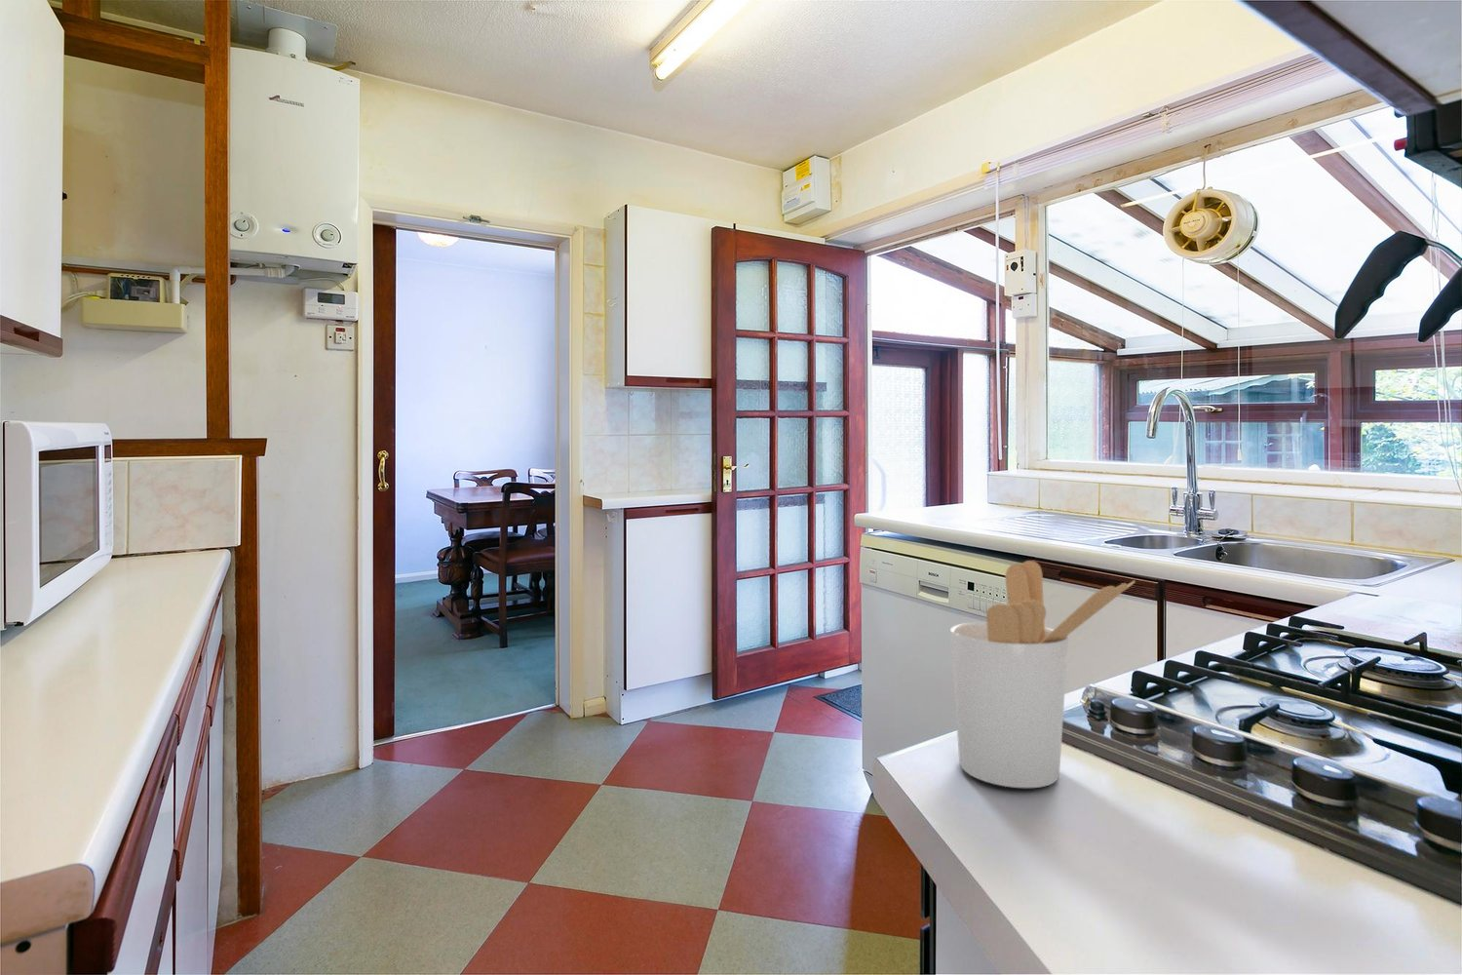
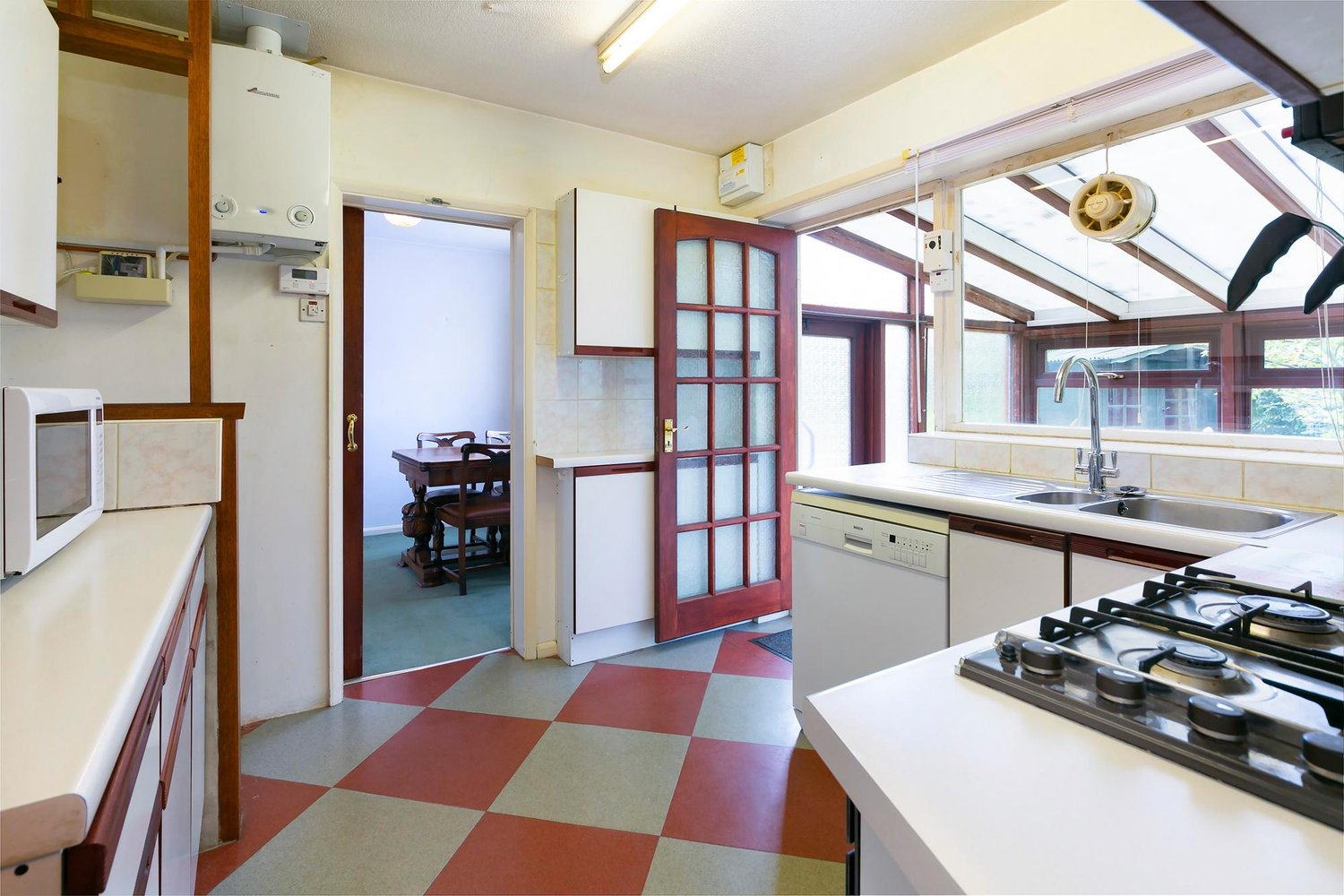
- utensil holder [950,559,1137,789]
